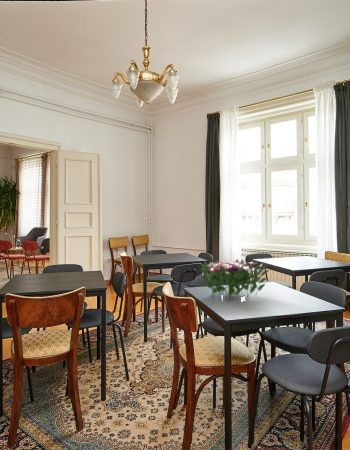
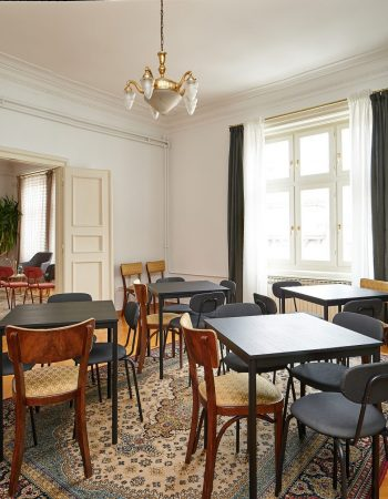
- flower arrangement [199,258,270,302]
